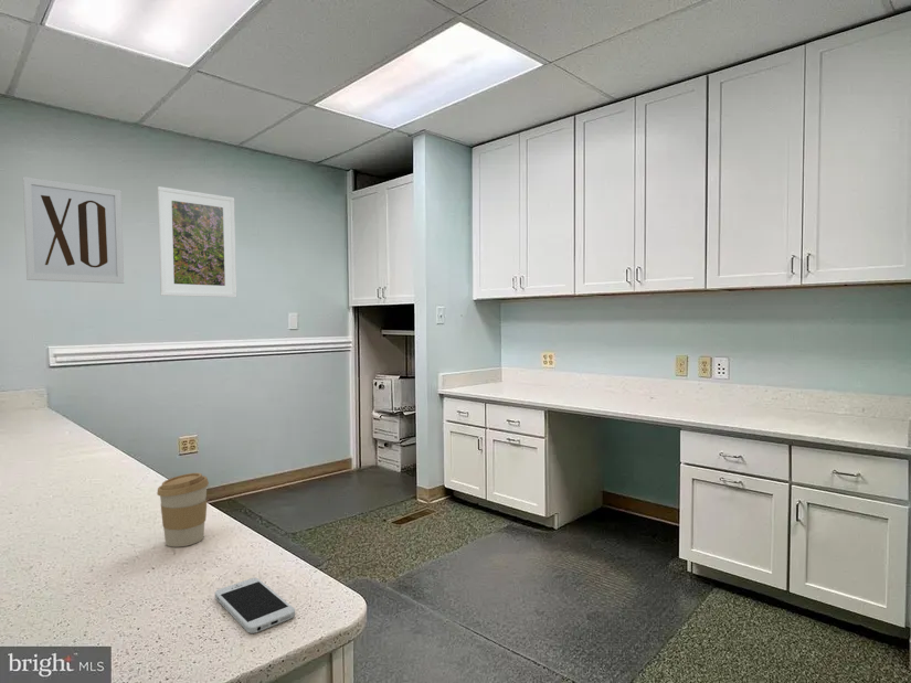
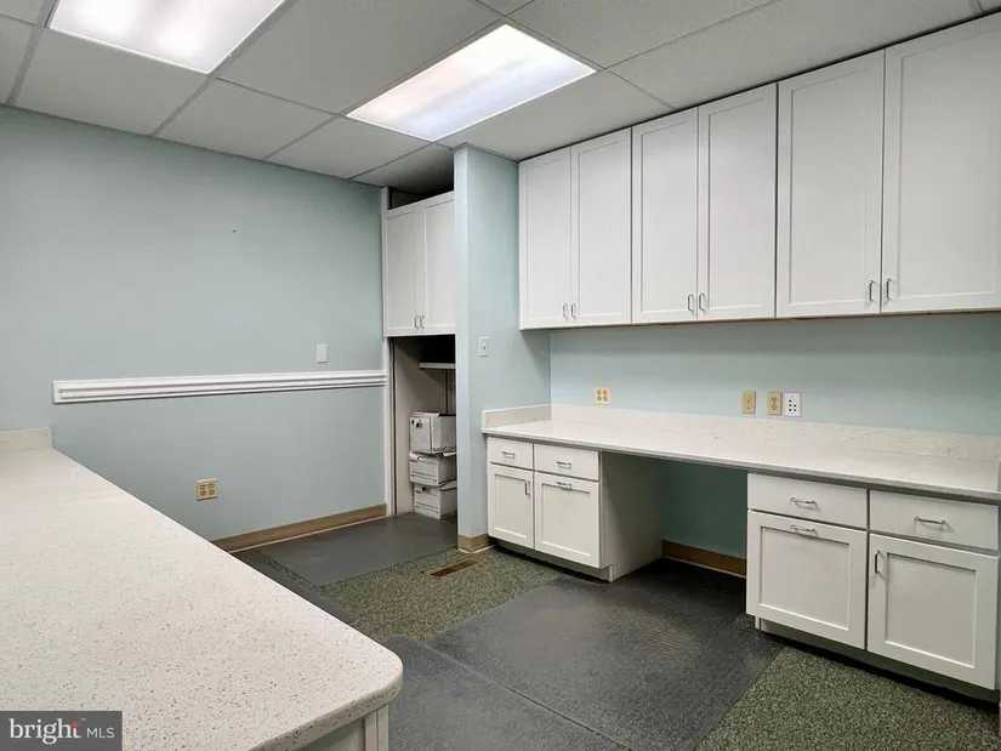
- smartphone [214,577,296,634]
- wall art [22,175,125,285]
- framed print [157,185,237,298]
- coffee cup [156,472,210,548]
